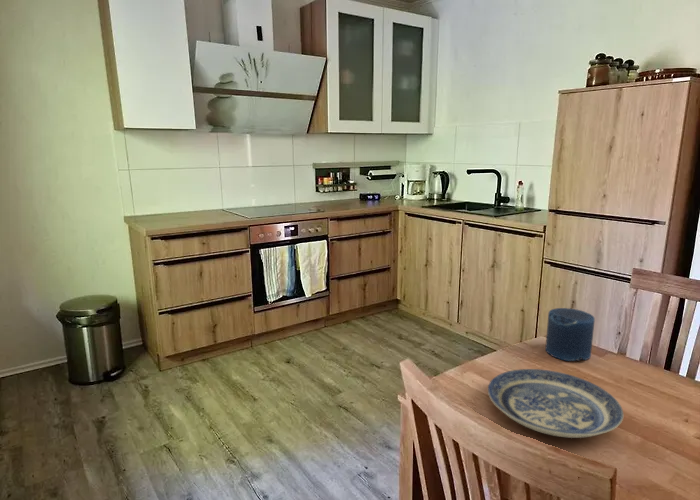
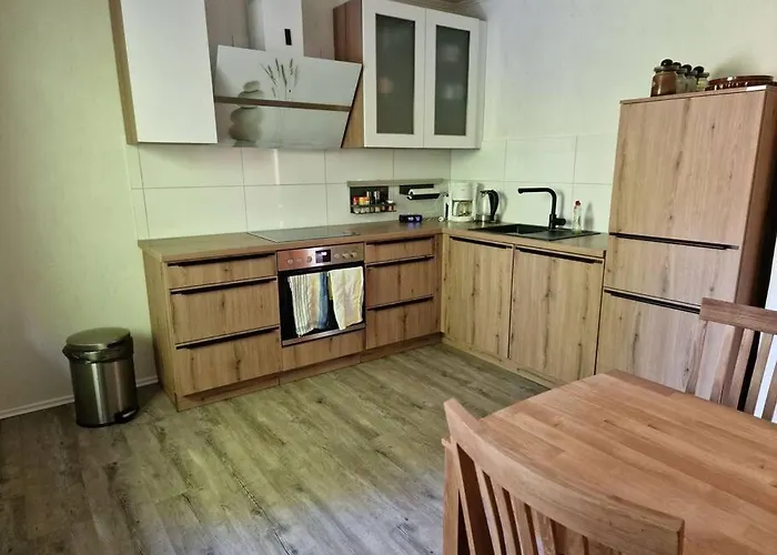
- candle [545,307,596,362]
- plate [487,368,624,439]
